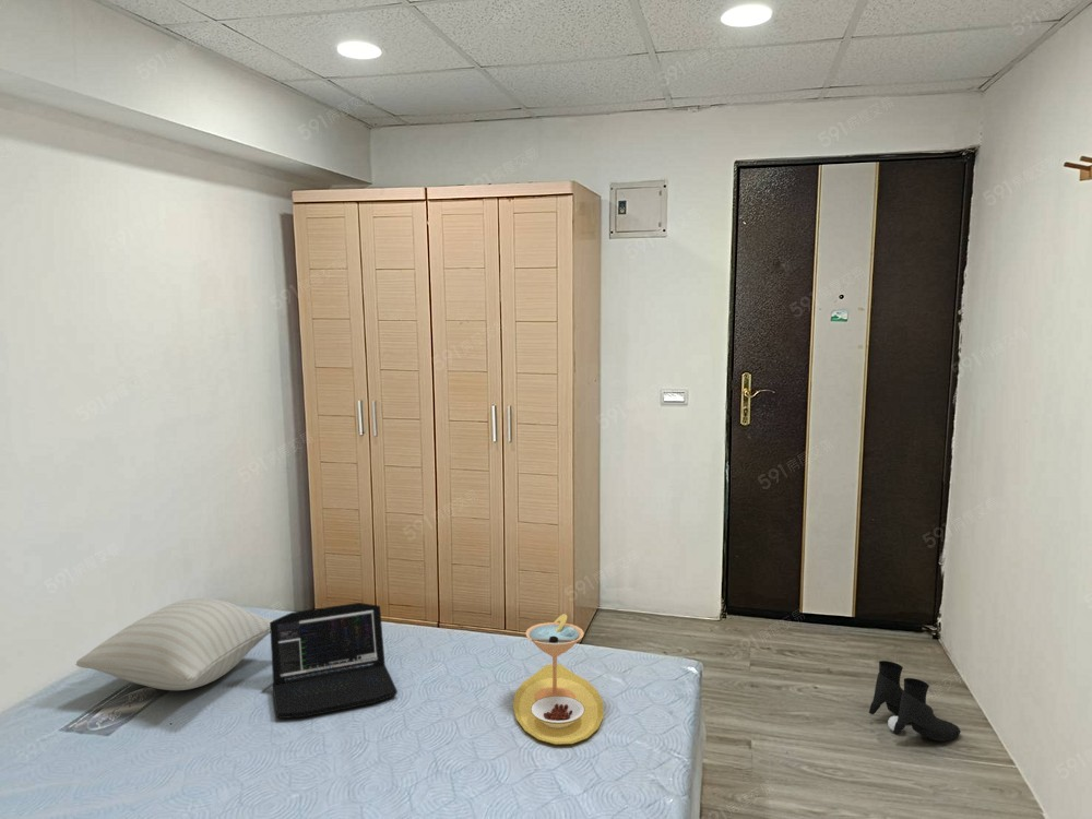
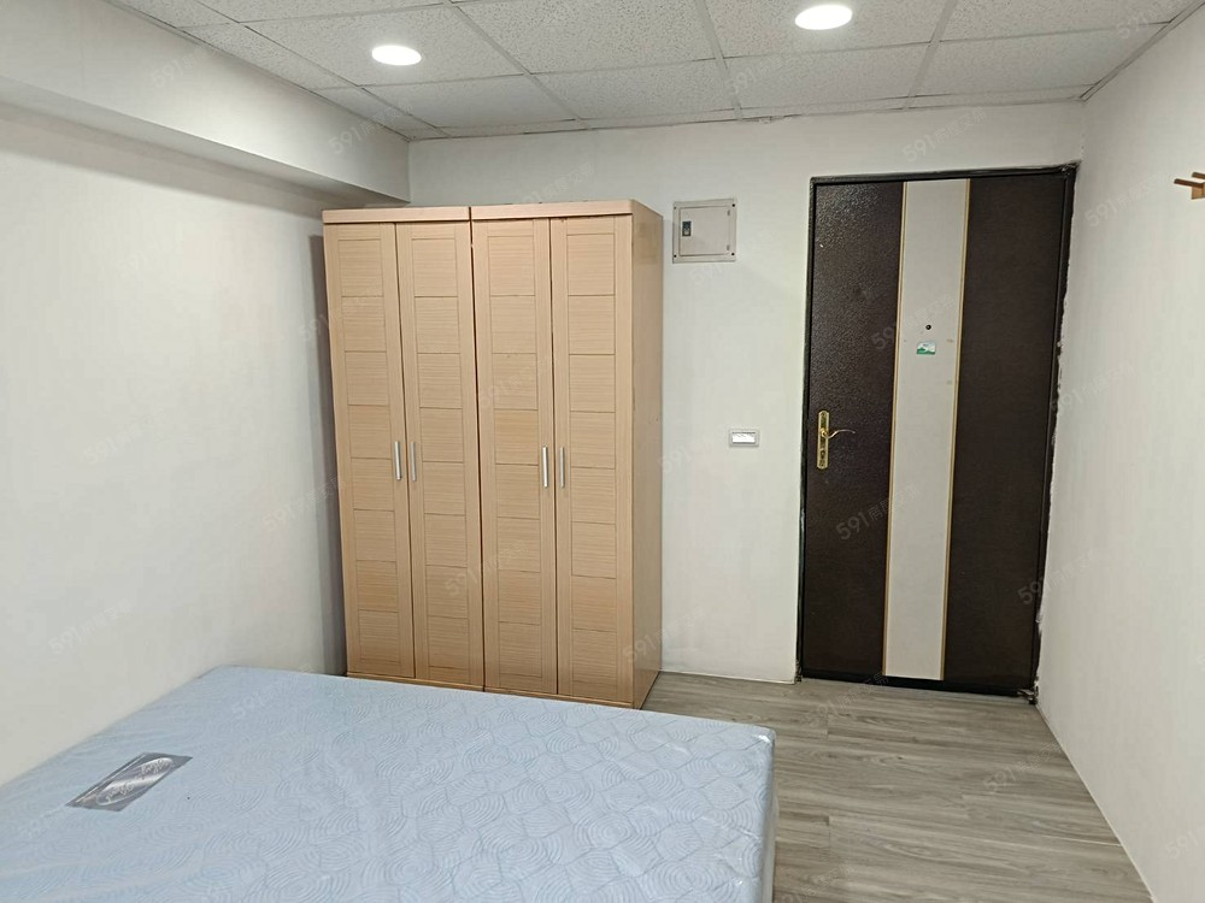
- boots [868,660,962,743]
- laptop [270,602,399,720]
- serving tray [512,613,605,746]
- pillow [75,597,276,691]
